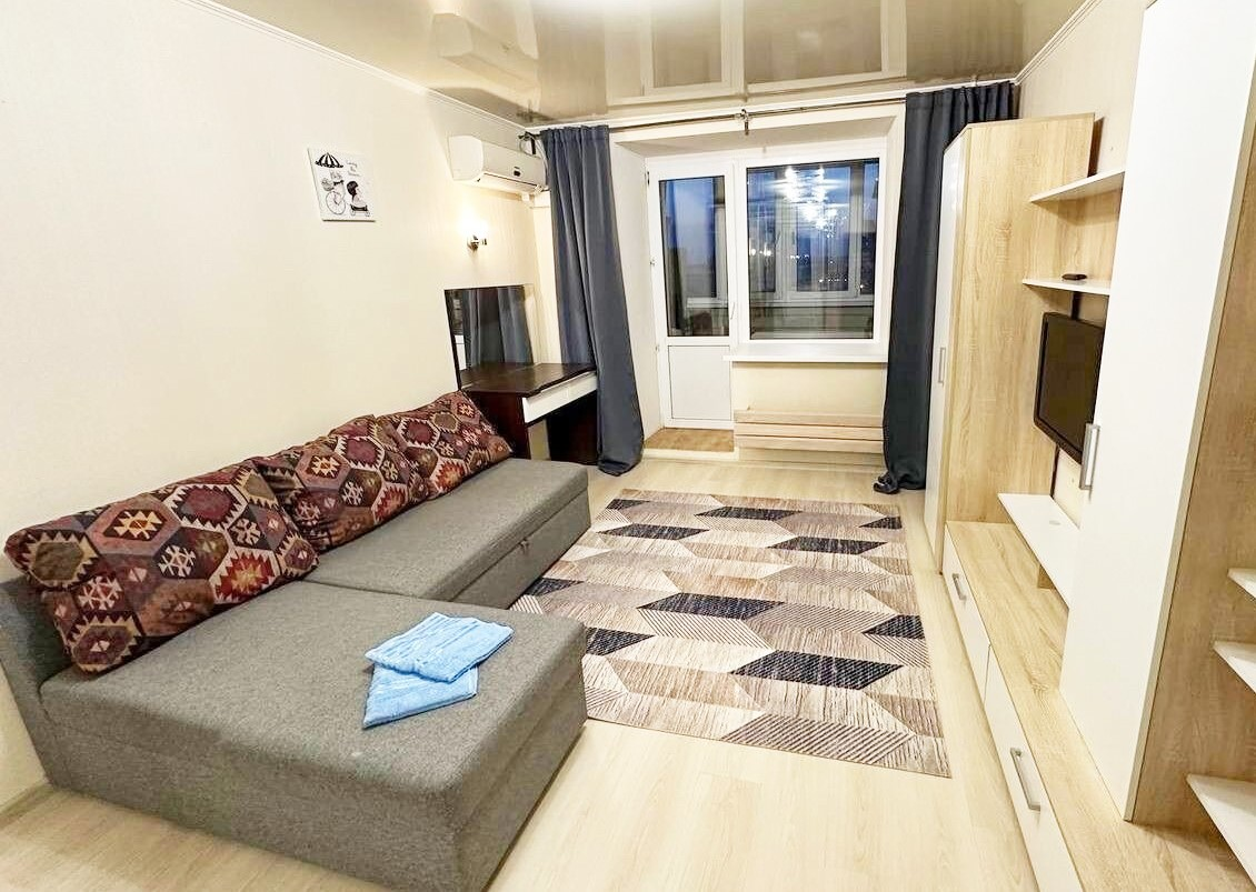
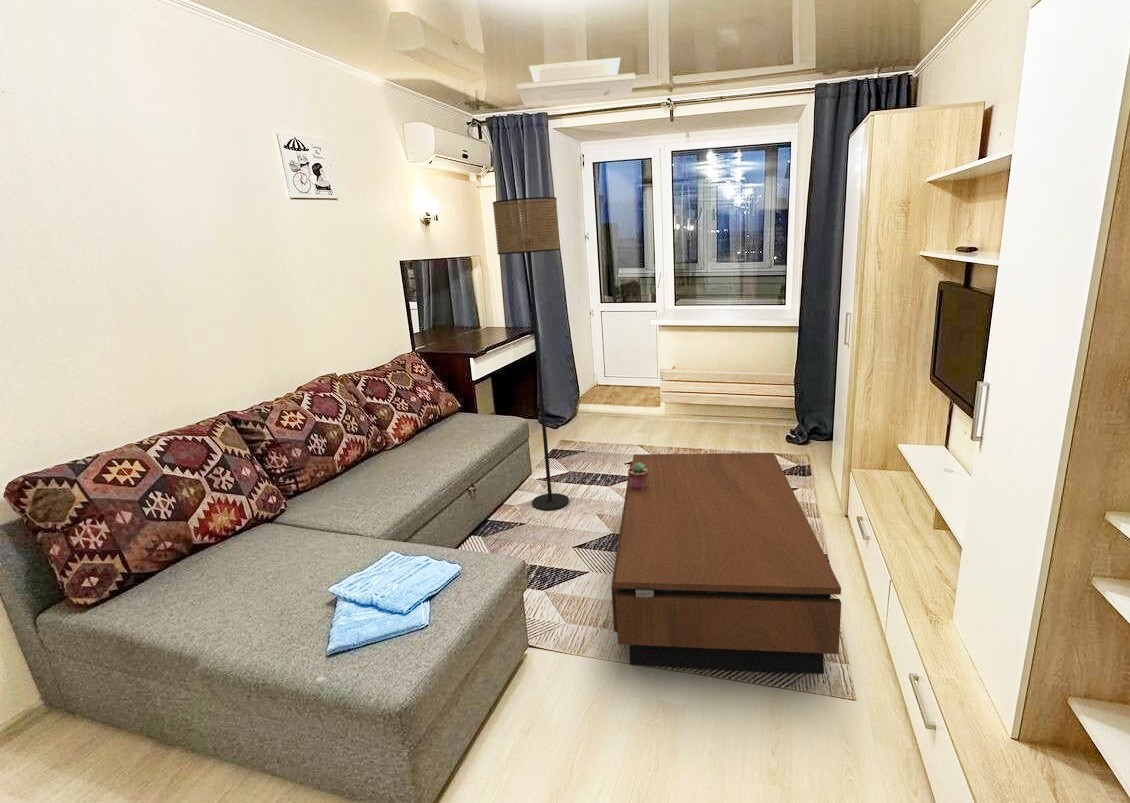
+ ceiling light [515,57,637,107]
+ coffee table [610,452,842,675]
+ floor lamp [492,196,570,511]
+ potted succulent [627,463,648,490]
